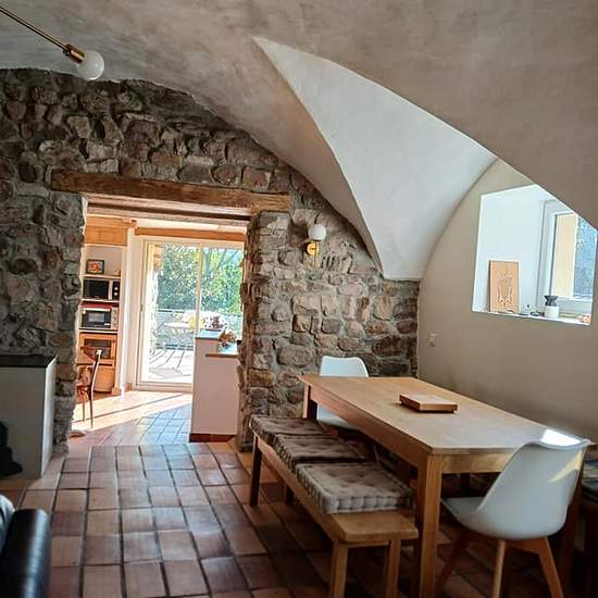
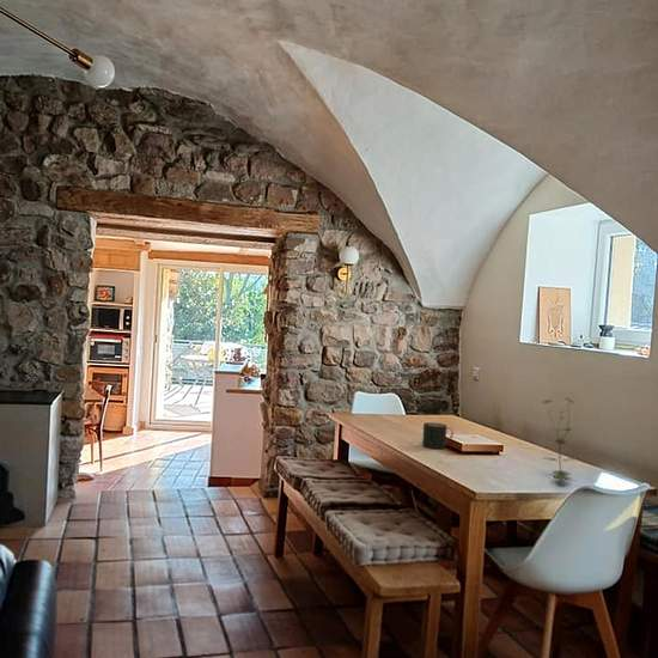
+ mug [421,421,455,450]
+ flower [538,396,580,483]
